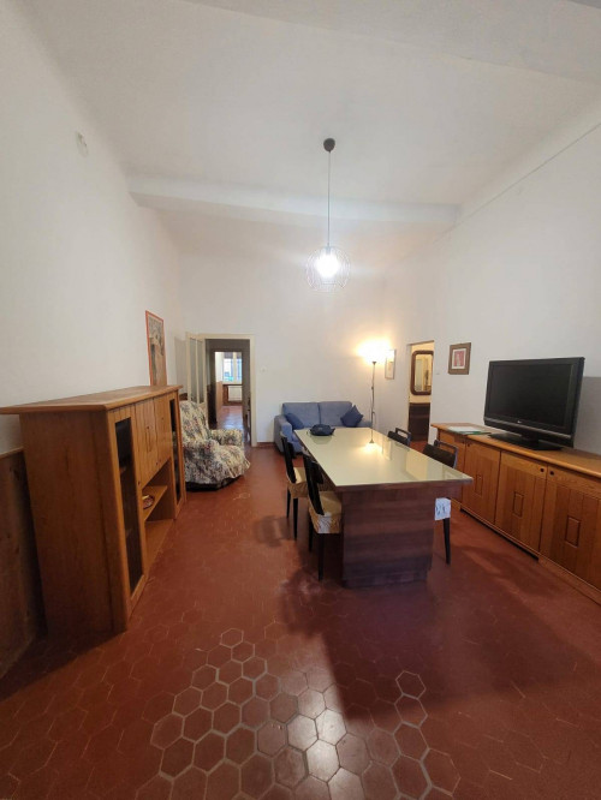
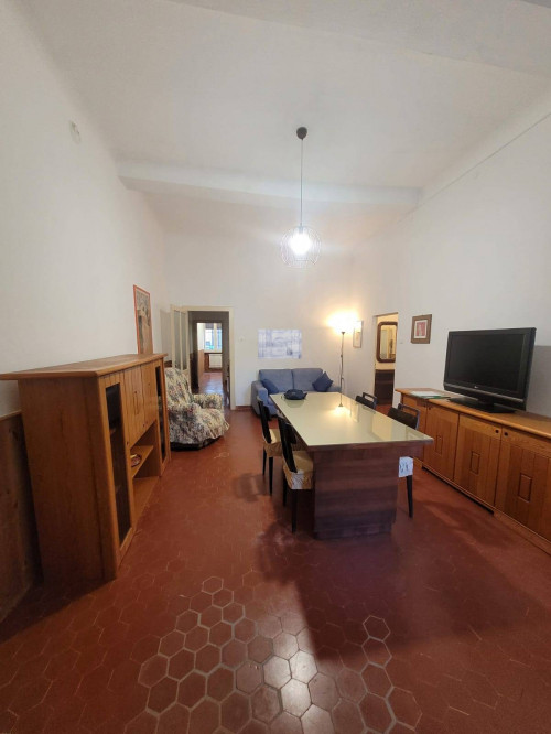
+ wall art [257,328,303,360]
